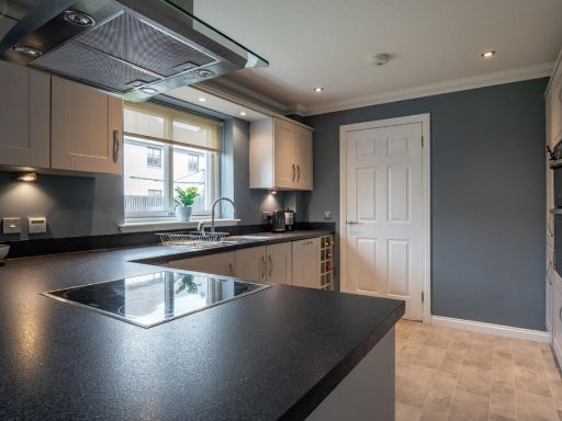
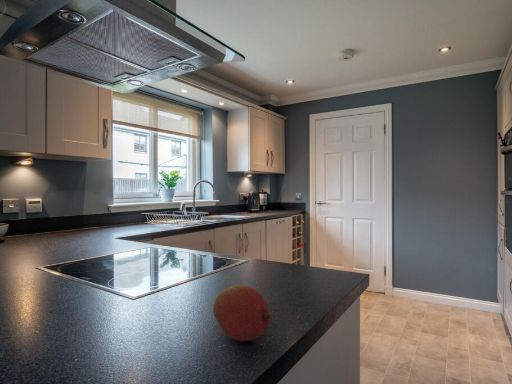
+ fruit [212,284,273,342]
